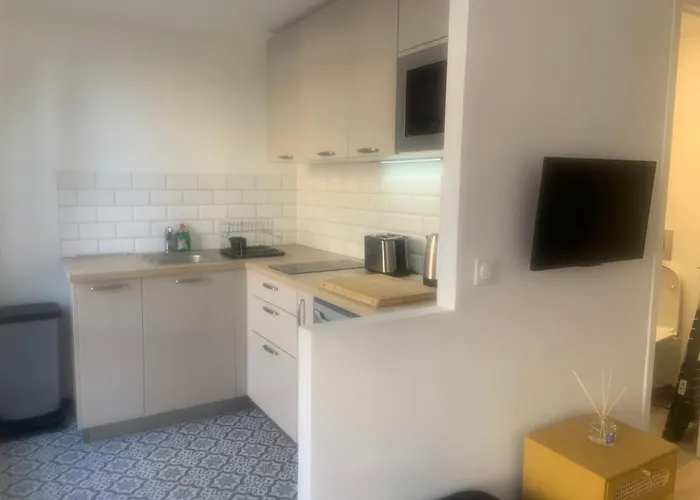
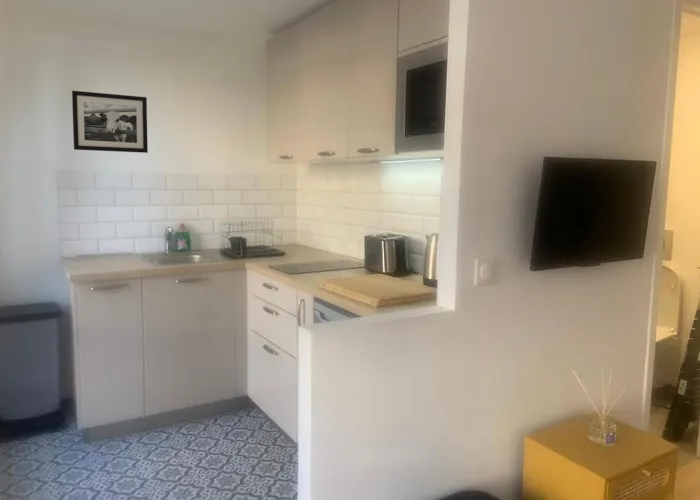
+ picture frame [71,90,149,154]
